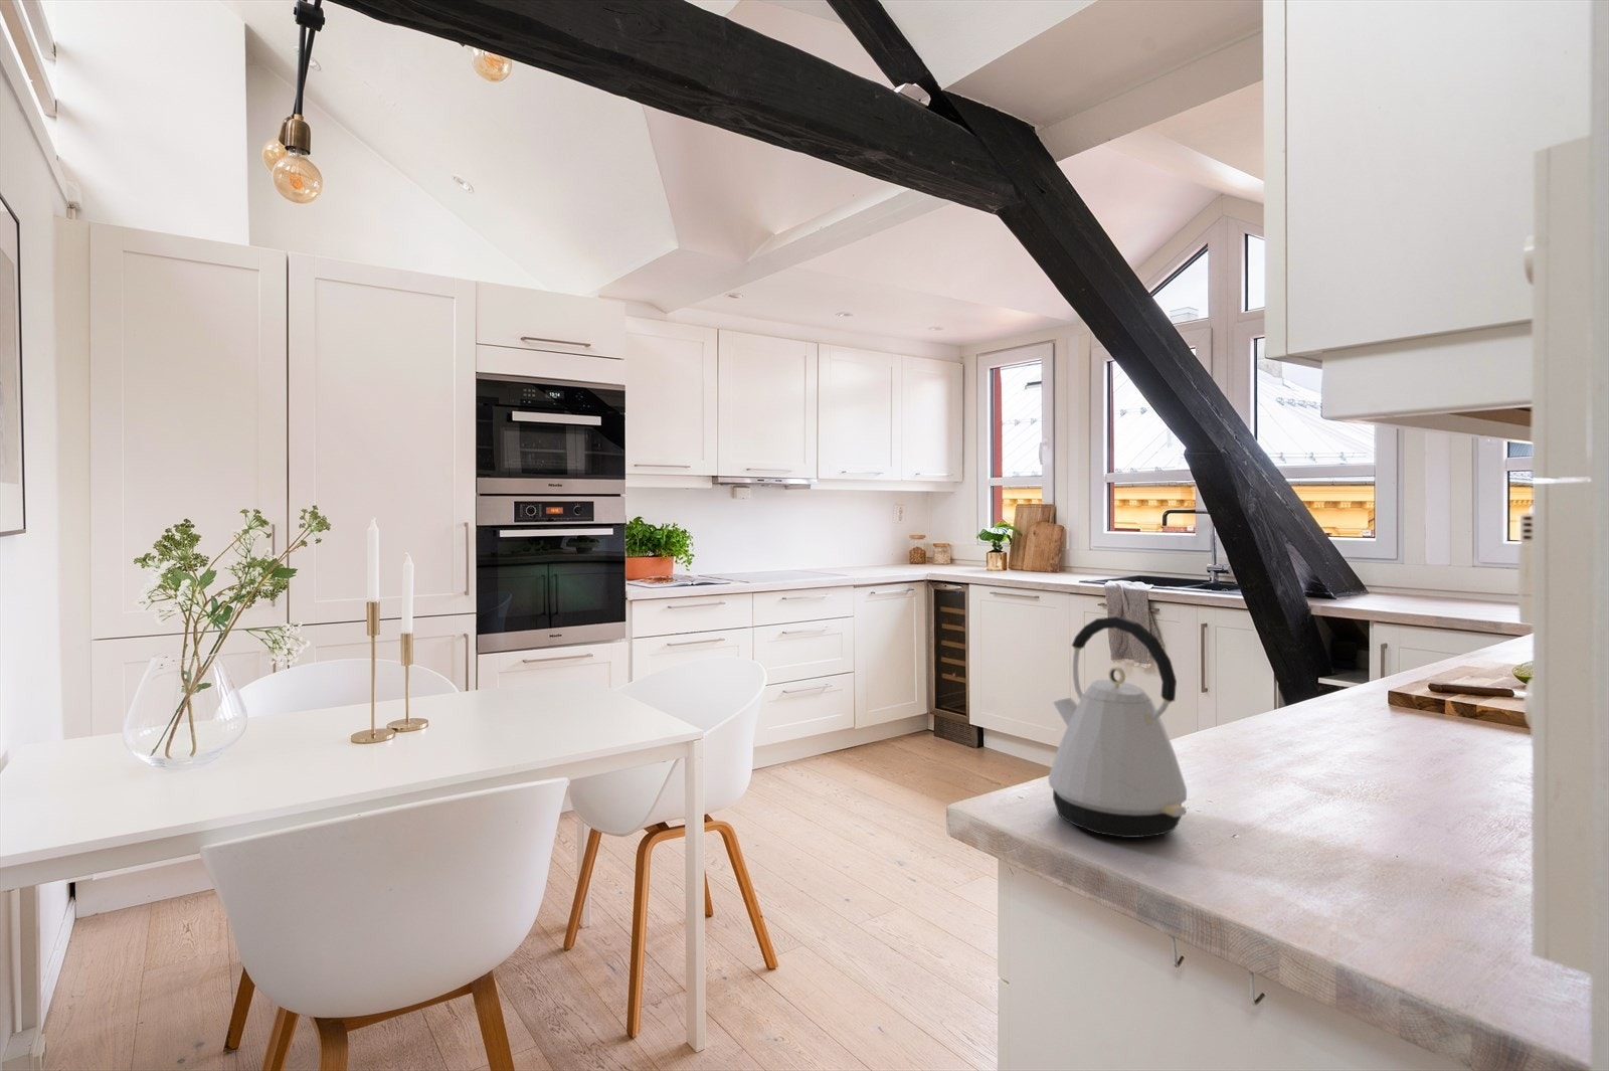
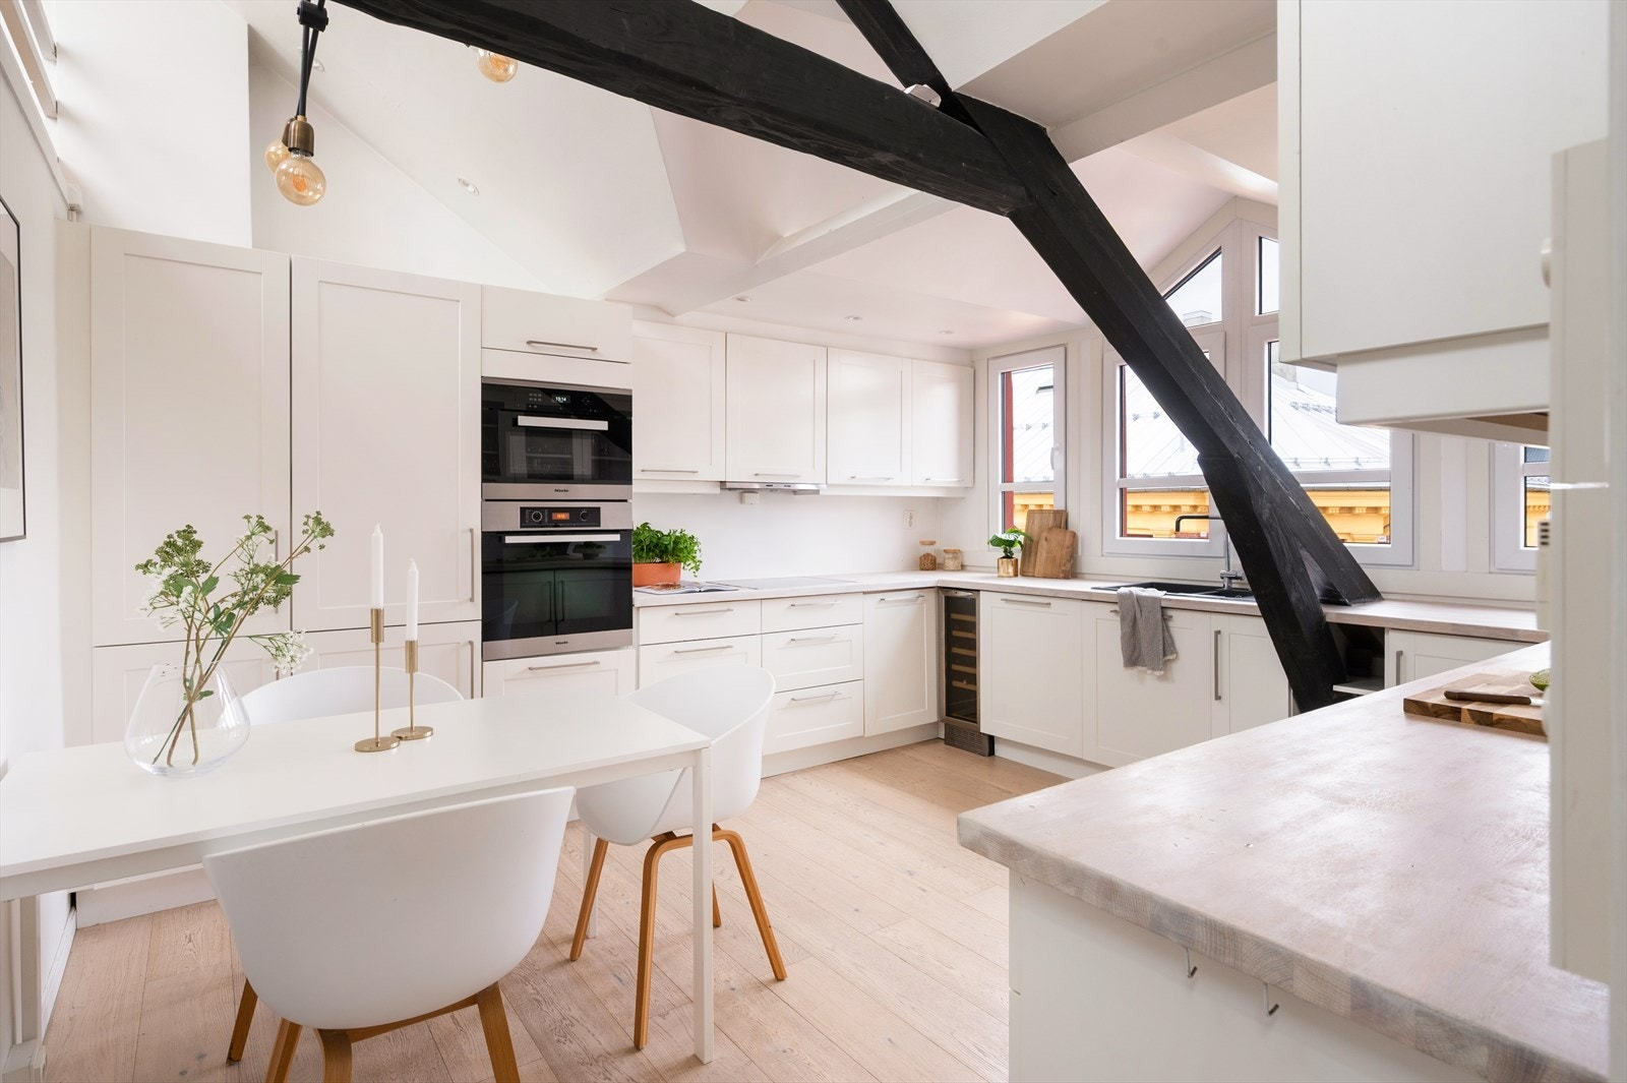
- kettle [1048,616,1188,839]
